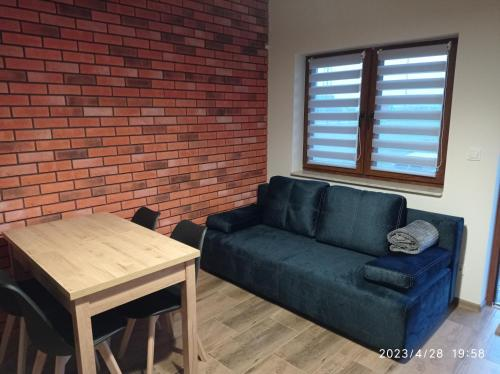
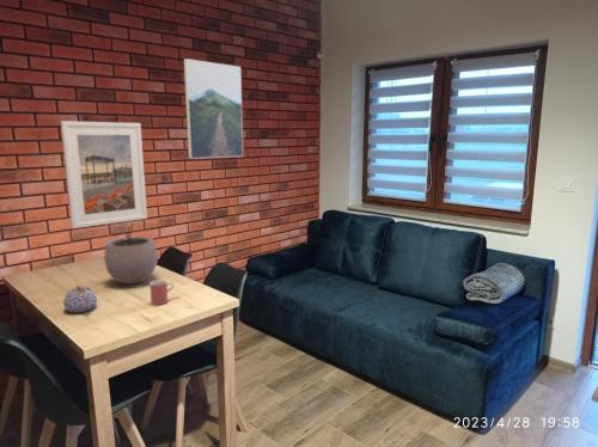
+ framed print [60,120,148,229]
+ cup [148,278,175,306]
+ plant pot [103,222,158,284]
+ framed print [183,57,244,160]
+ teapot [62,284,98,313]
